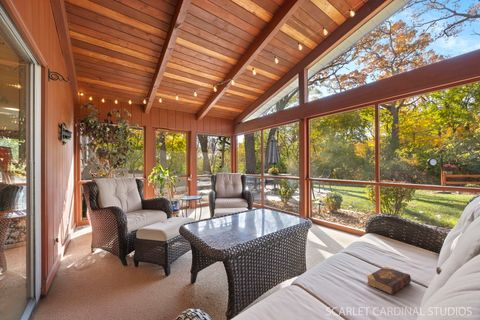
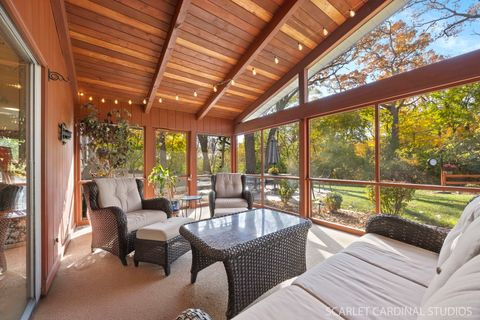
- book [366,266,412,296]
